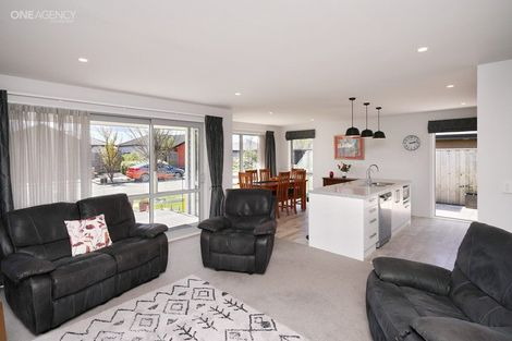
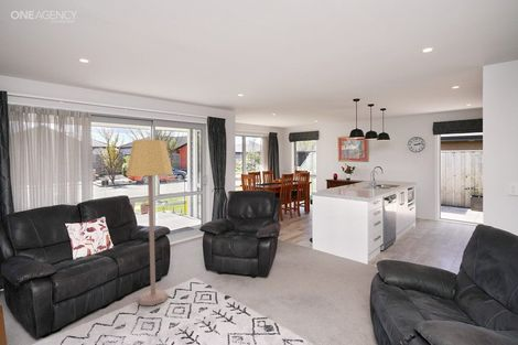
+ lamp [125,138,174,306]
